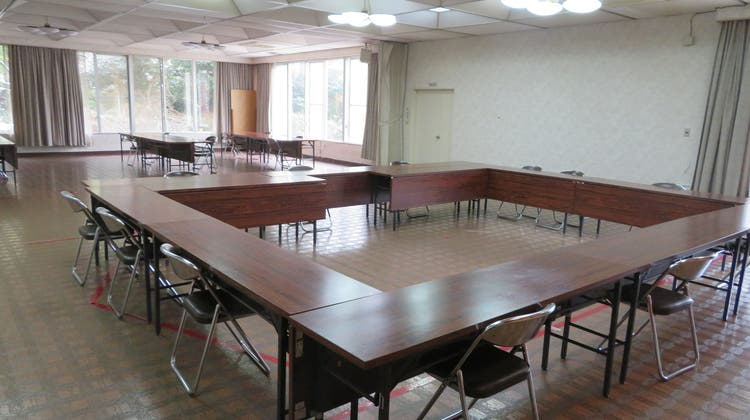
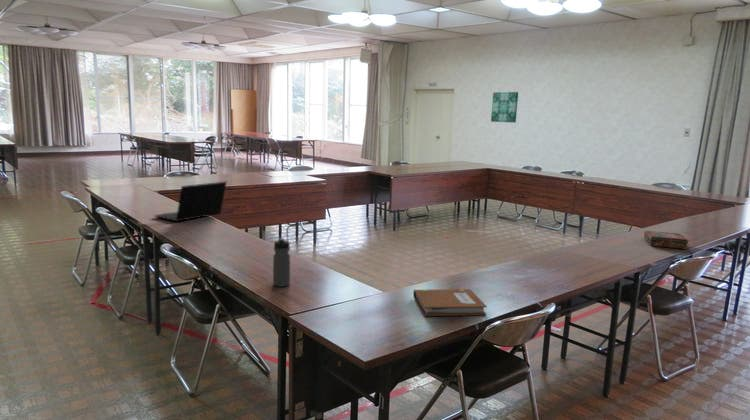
+ notebook [412,288,488,317]
+ book [643,230,690,250]
+ water bottle [272,237,291,288]
+ wall art [490,91,519,124]
+ laptop [153,181,228,222]
